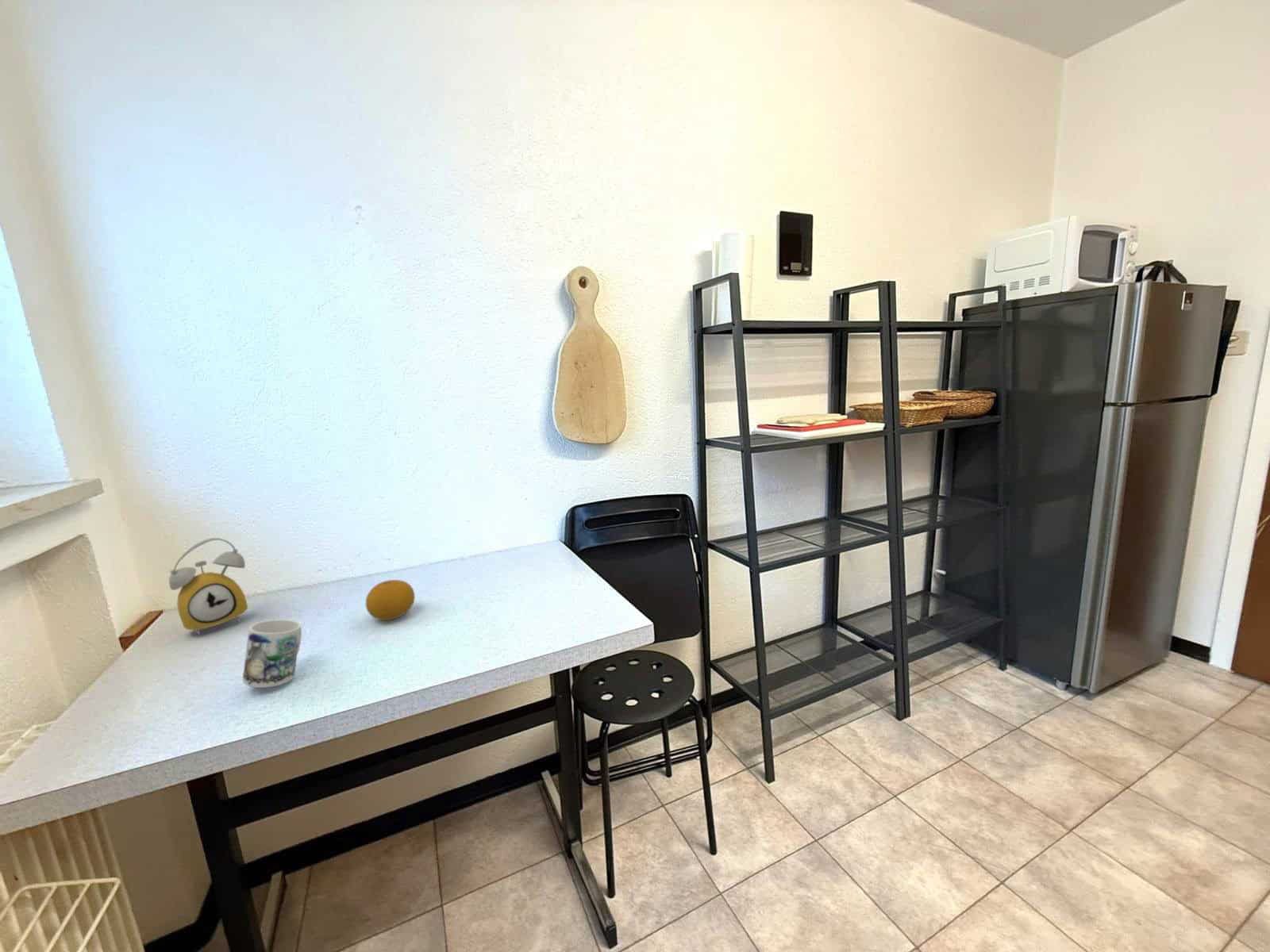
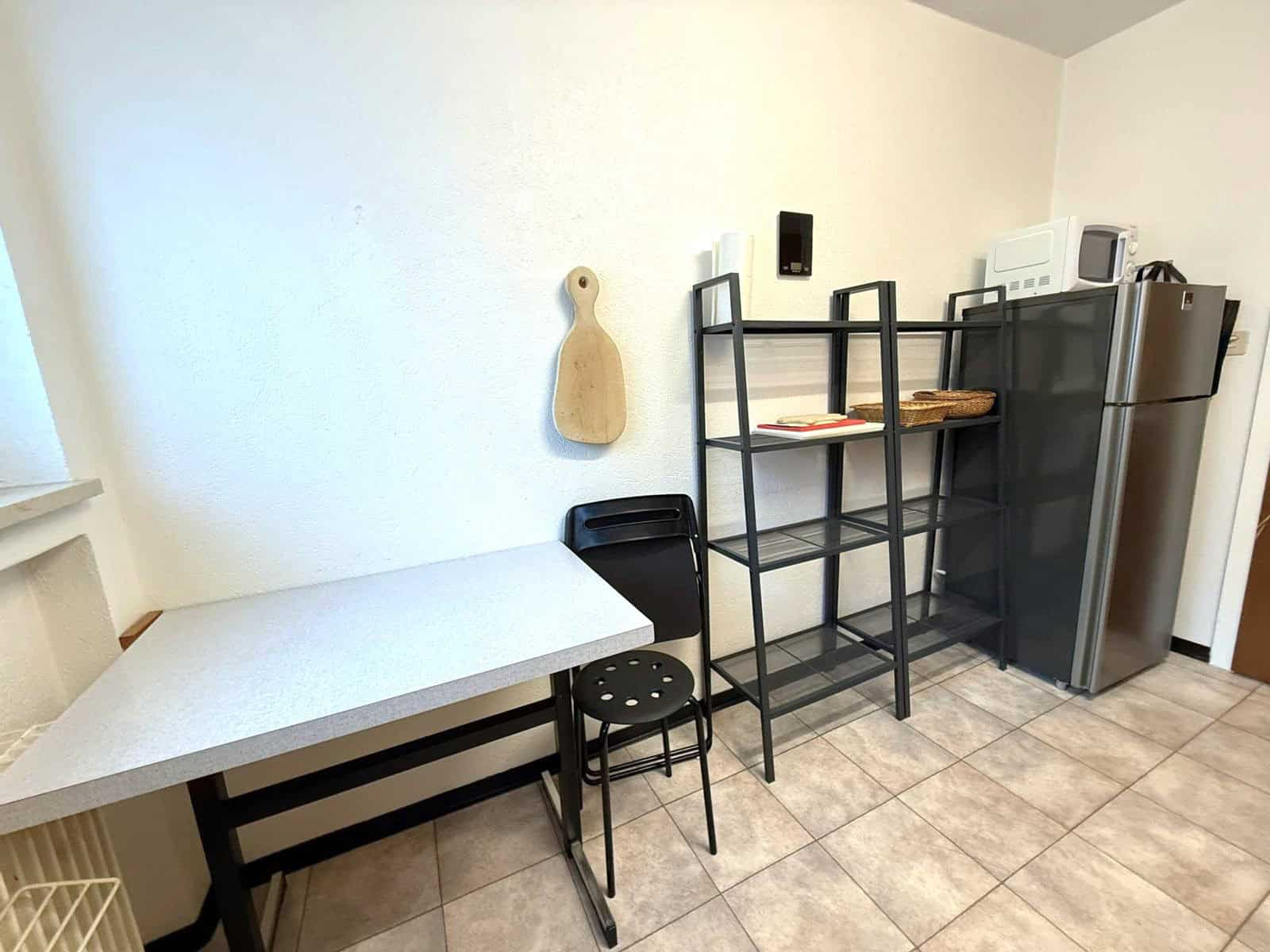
- mug [230,619,302,697]
- alarm clock [168,537,248,636]
- fruit [365,579,416,621]
